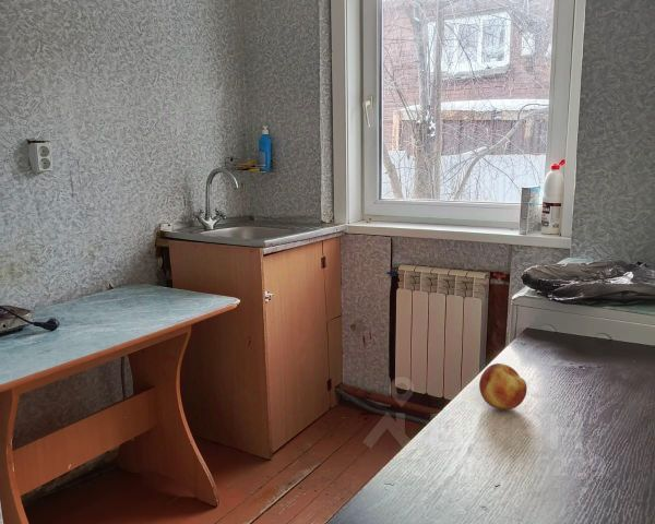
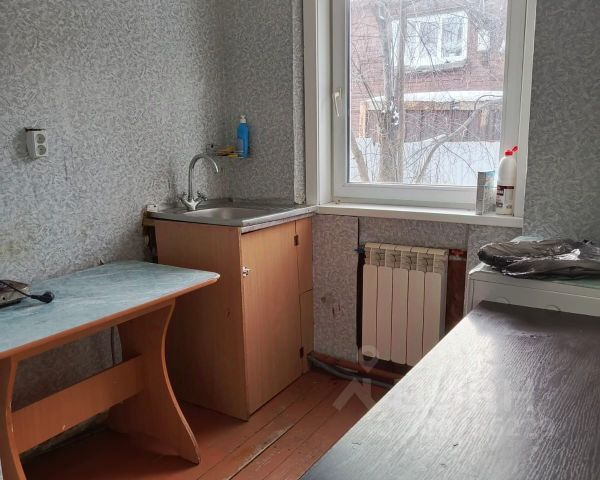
- fruit [478,362,528,412]
